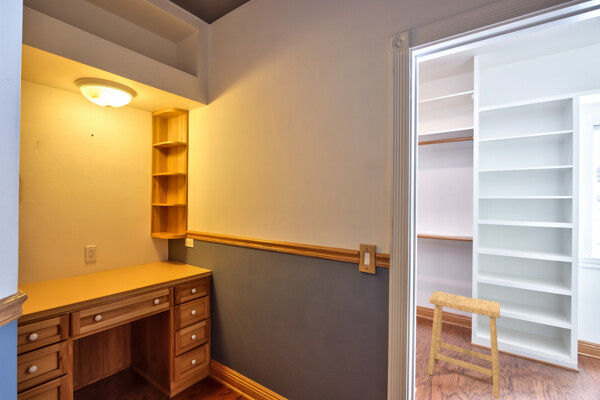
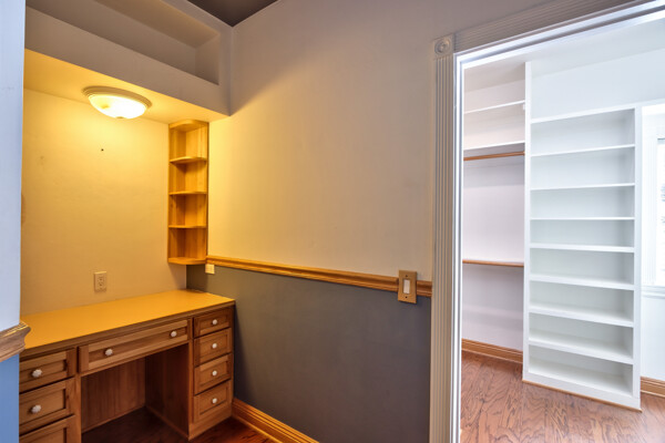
- stool [427,290,501,400]
